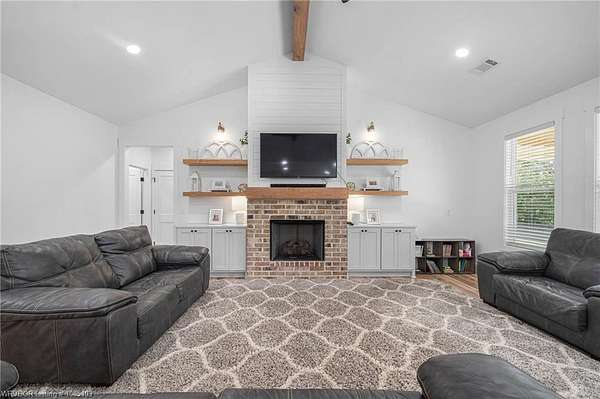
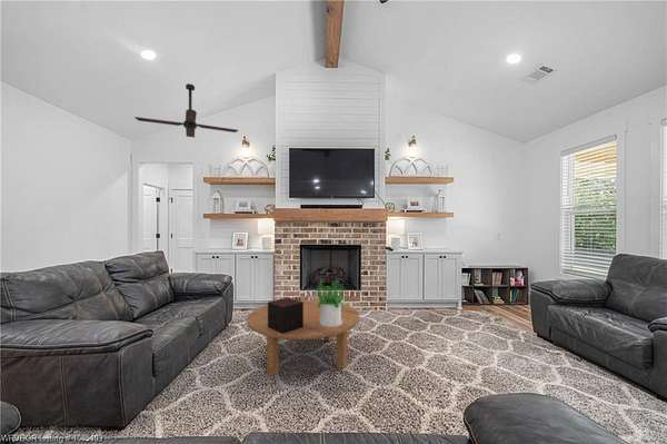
+ decorative box [267,296,303,334]
+ potted plant [313,279,348,327]
+ ceiling fan [133,82,239,139]
+ coffee table [246,298,360,377]
